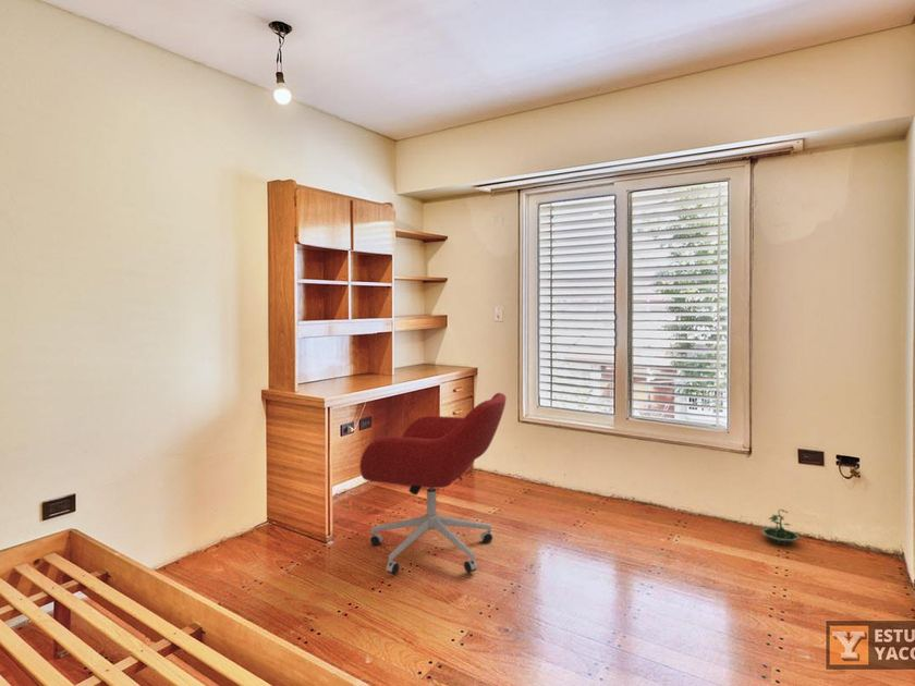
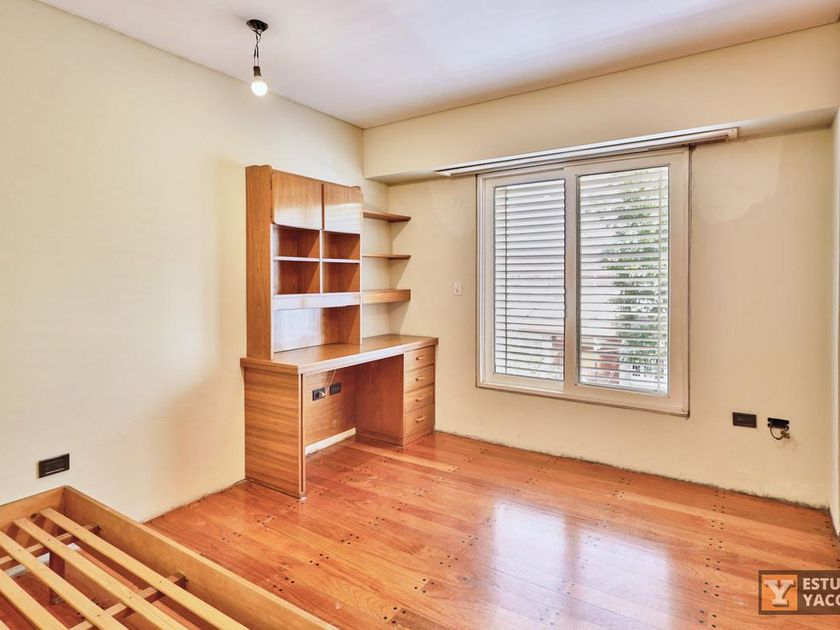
- terrarium [760,509,802,547]
- office chair [359,392,507,576]
